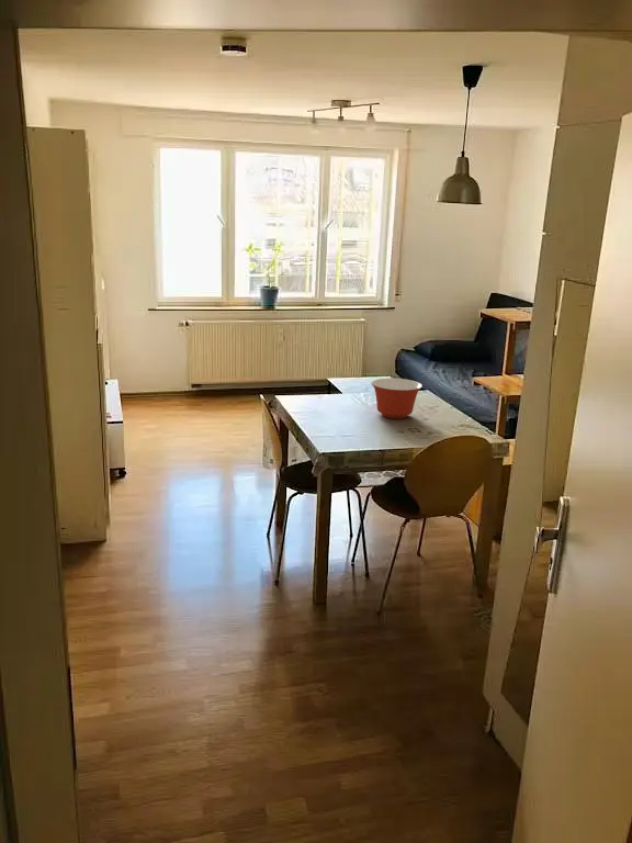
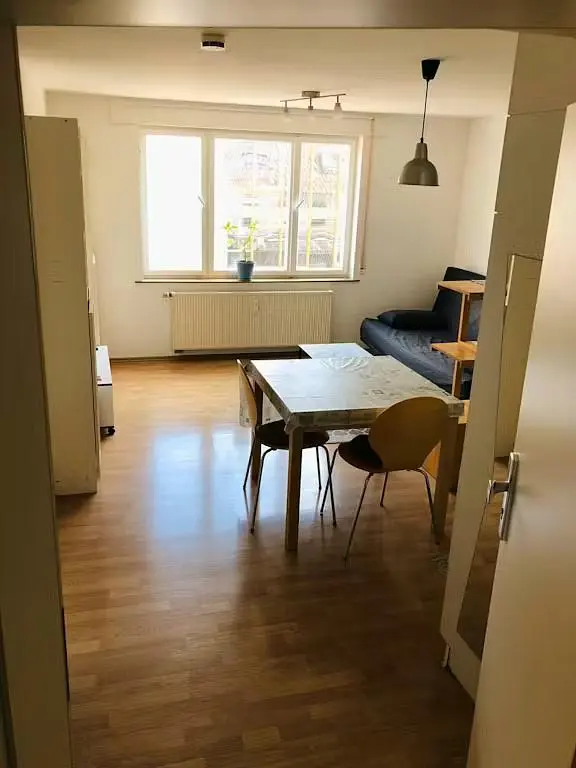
- mixing bowl [370,378,424,419]
